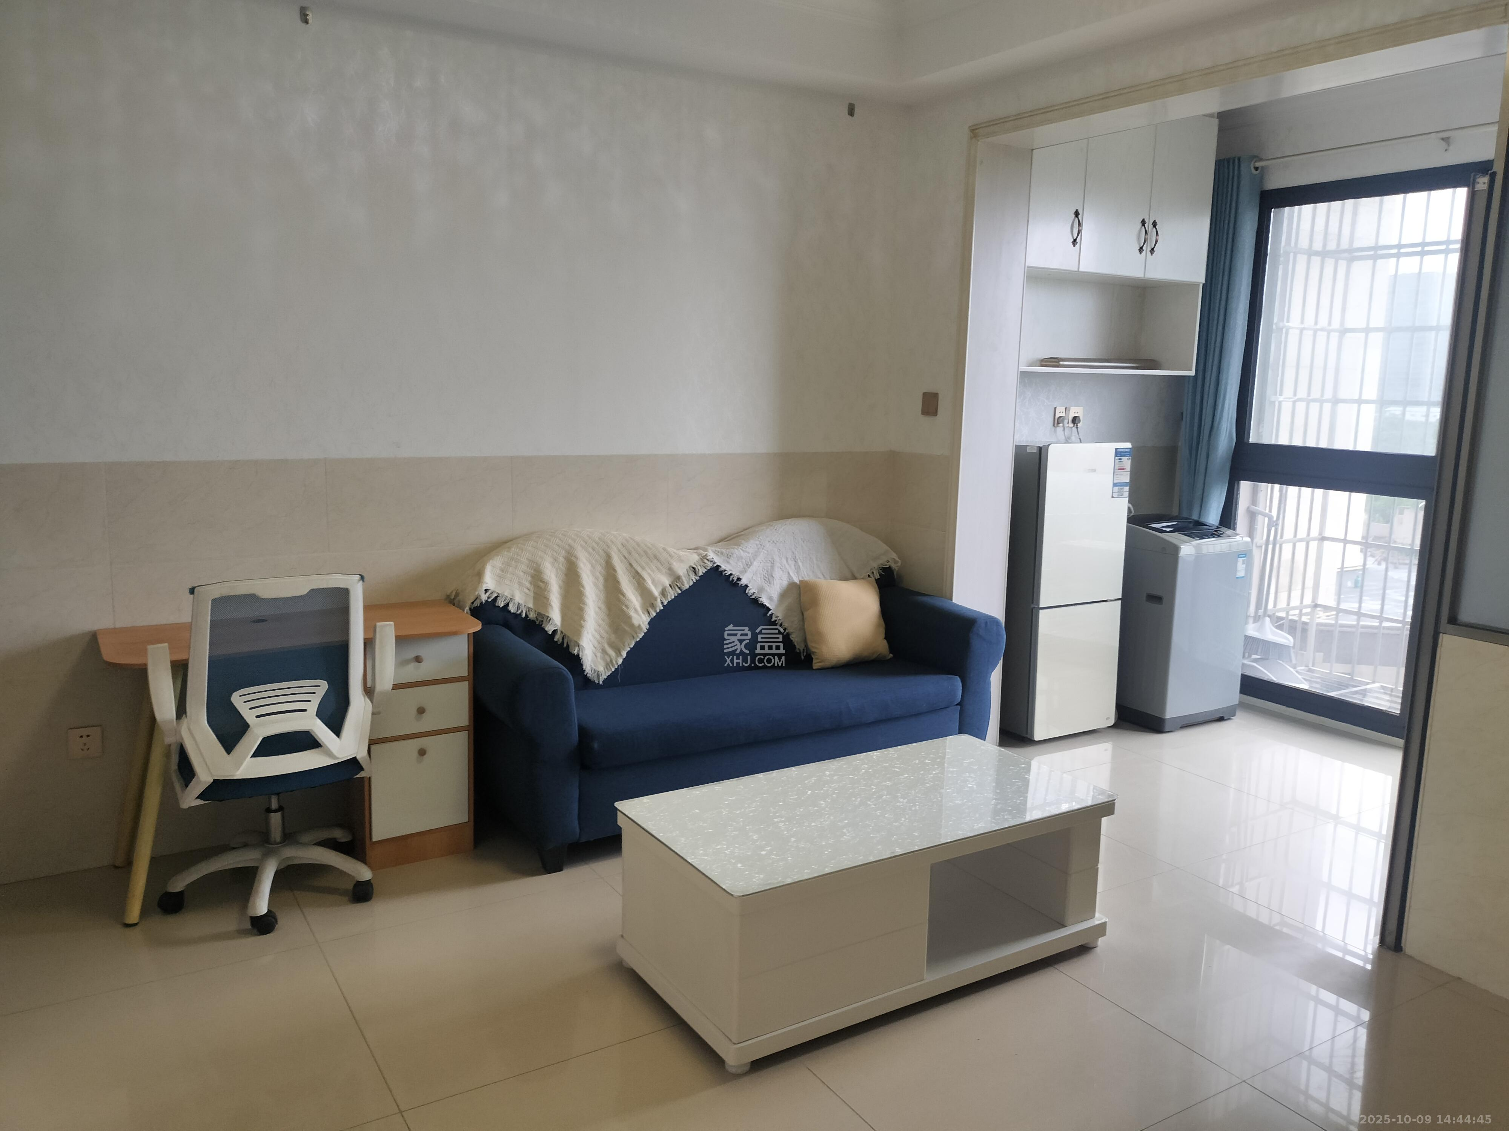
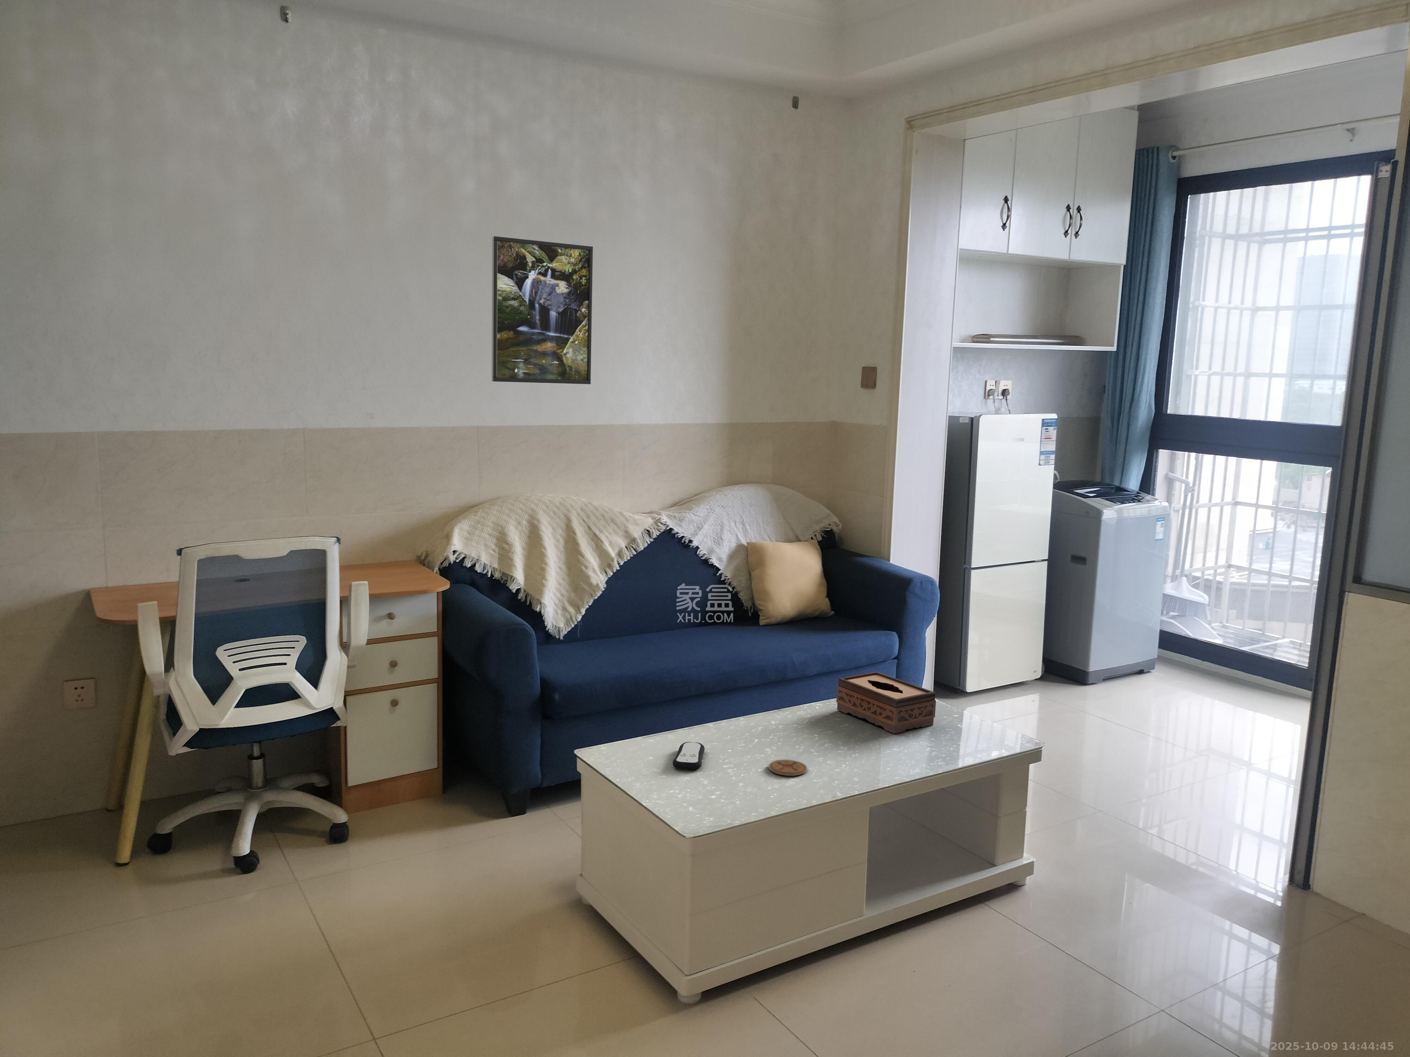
+ tissue box [836,672,936,734]
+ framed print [492,235,594,384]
+ remote control [672,742,705,771]
+ coaster [768,759,807,776]
